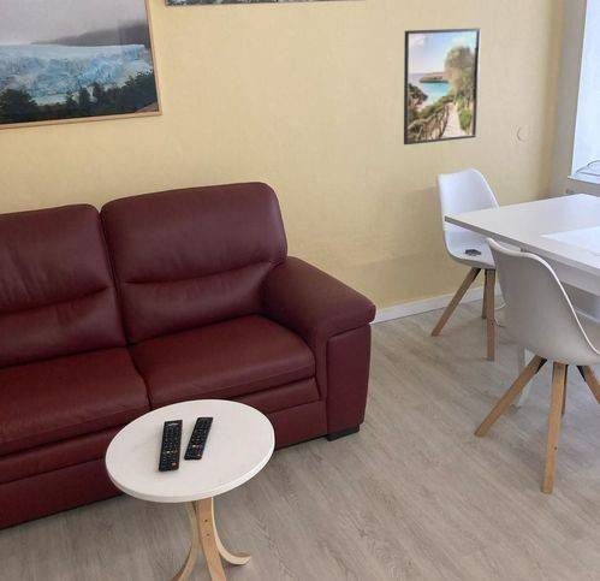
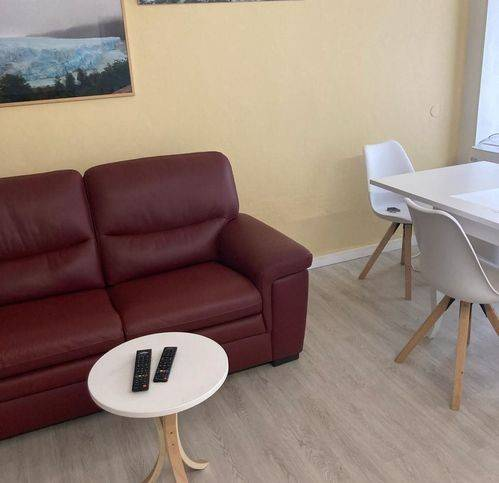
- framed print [403,28,482,146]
